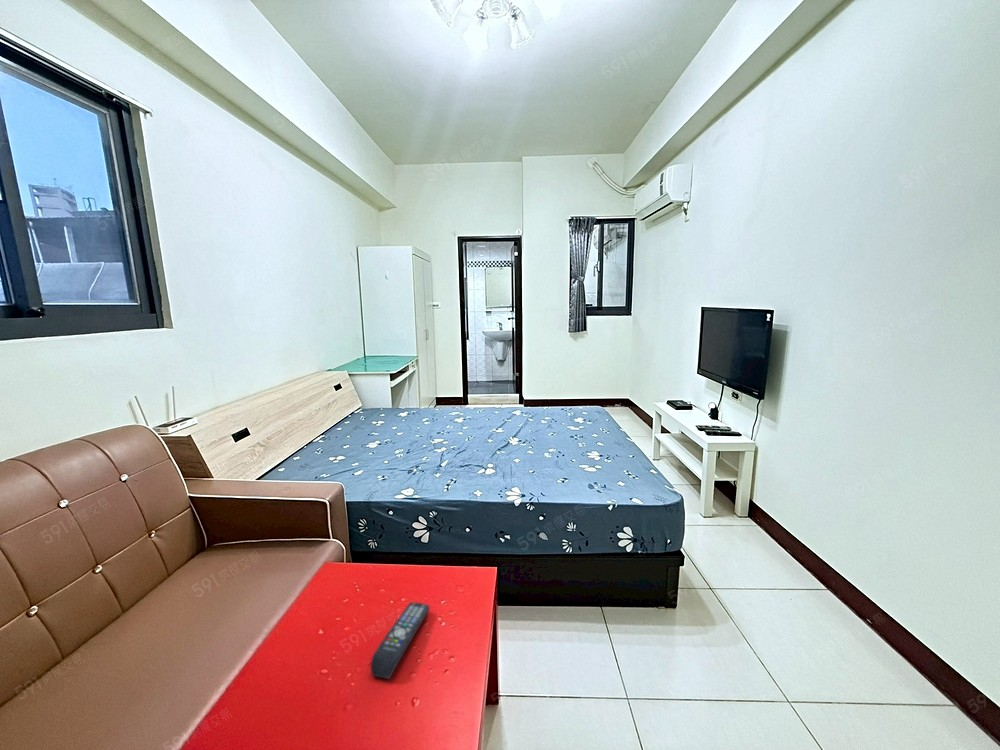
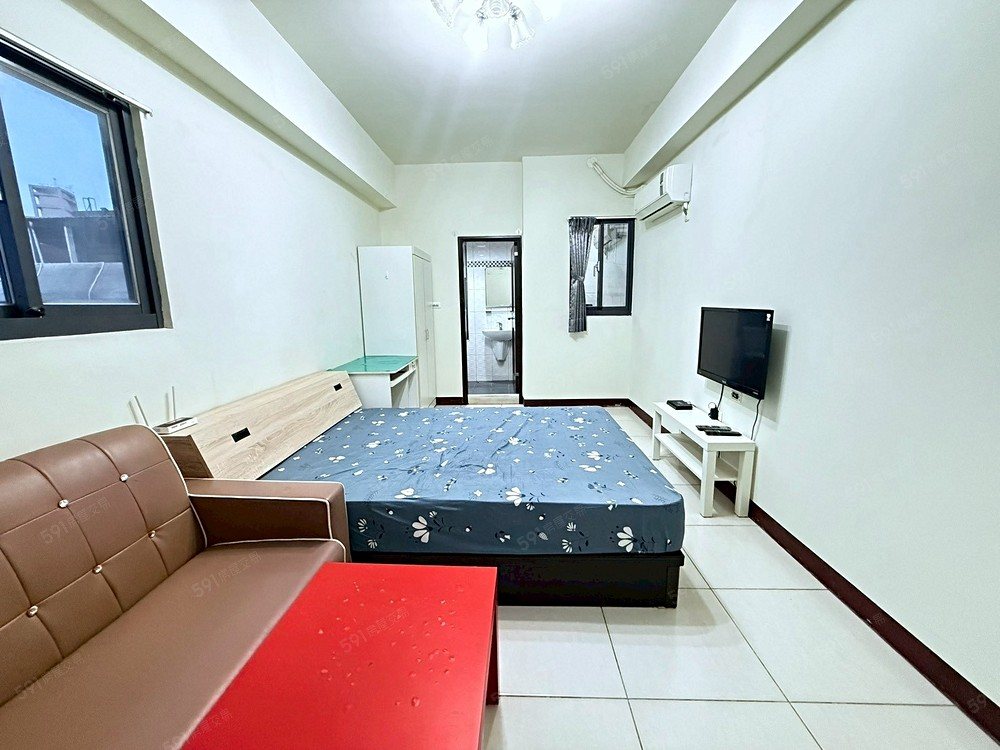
- remote control [370,601,431,680]
